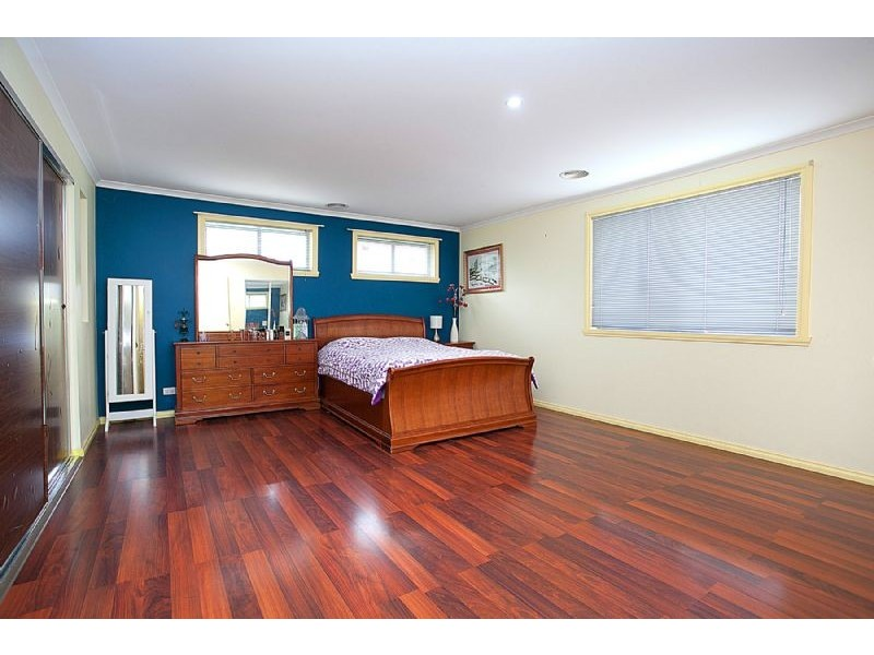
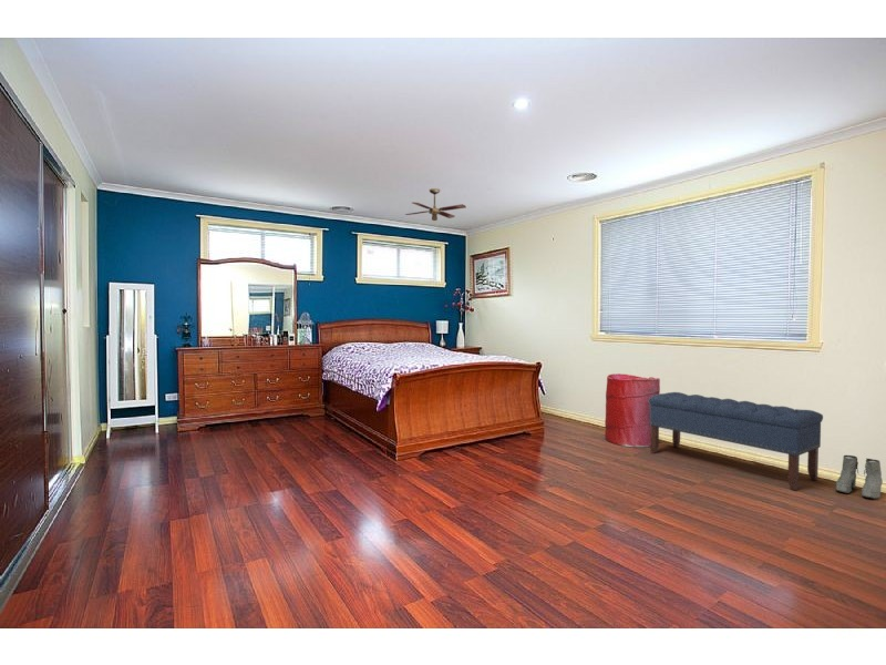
+ boots [835,454,884,500]
+ ceiling fan [404,187,467,222]
+ laundry hamper [604,372,661,448]
+ bench [648,391,824,492]
